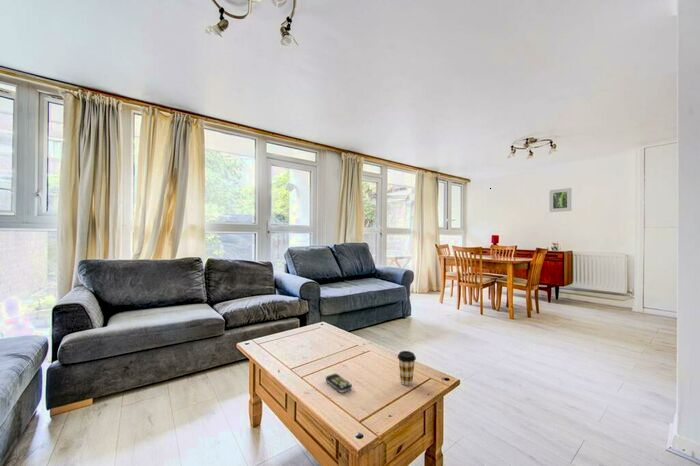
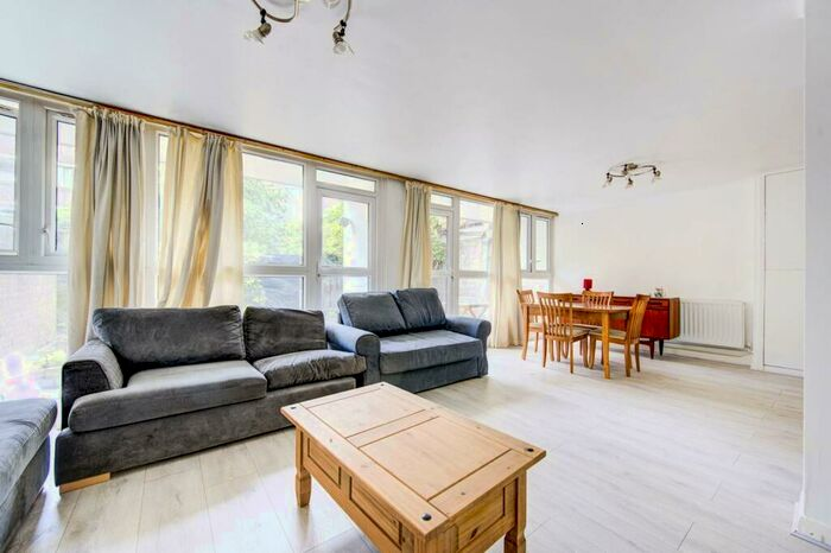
- remote control [325,373,353,394]
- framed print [548,187,572,213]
- coffee cup [397,350,417,386]
